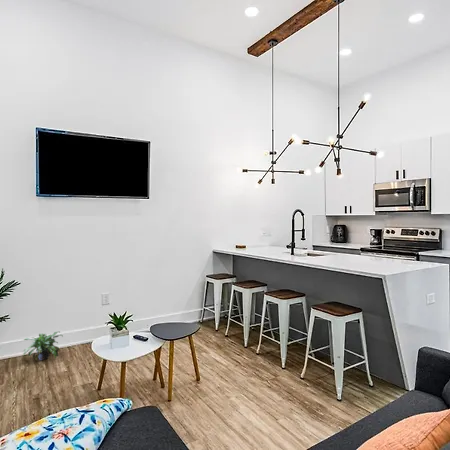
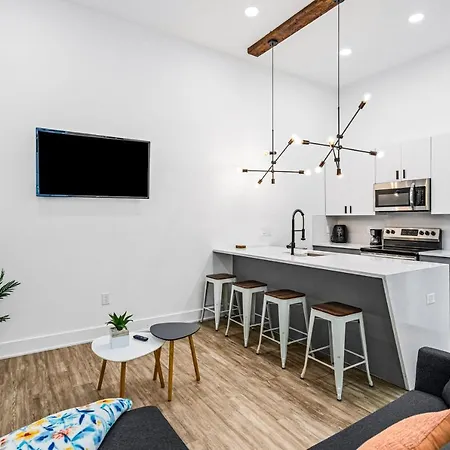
- potted plant [22,330,64,361]
